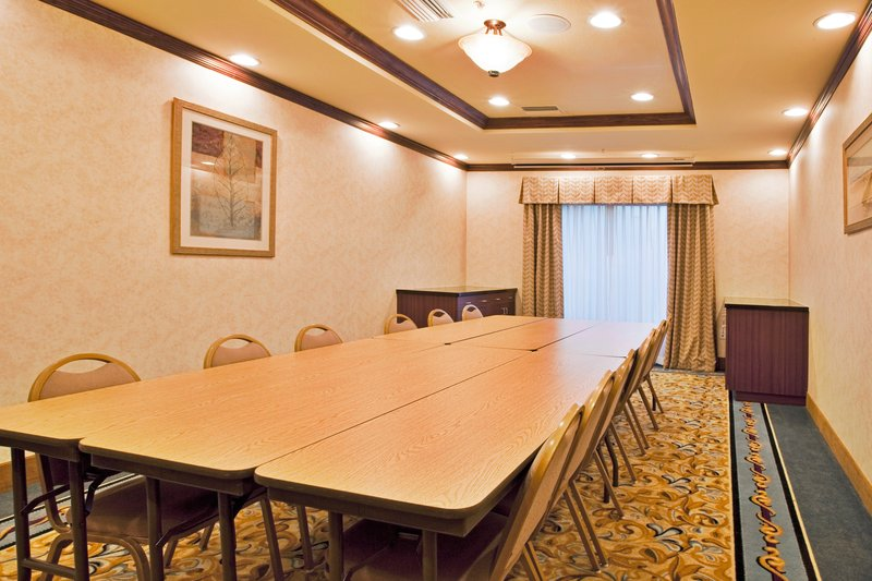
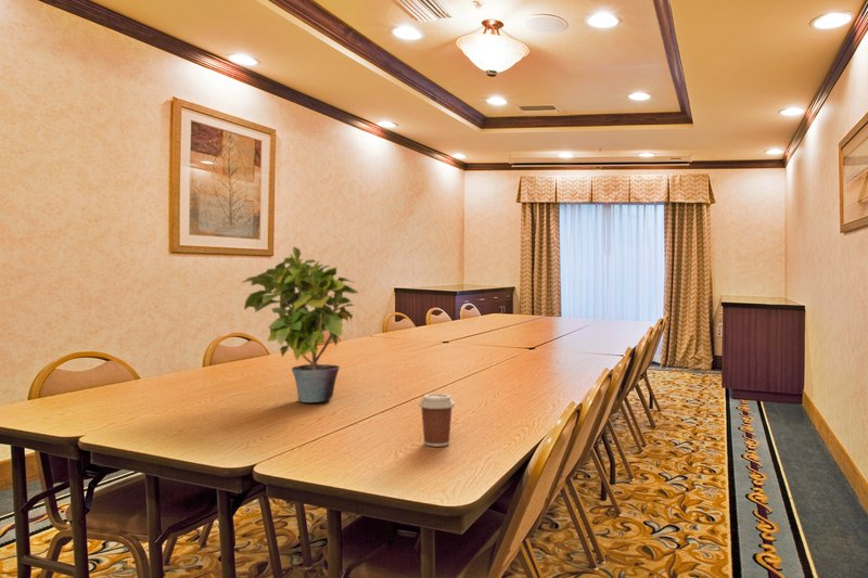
+ coffee cup [418,393,456,448]
+ potted plant [241,246,359,403]
